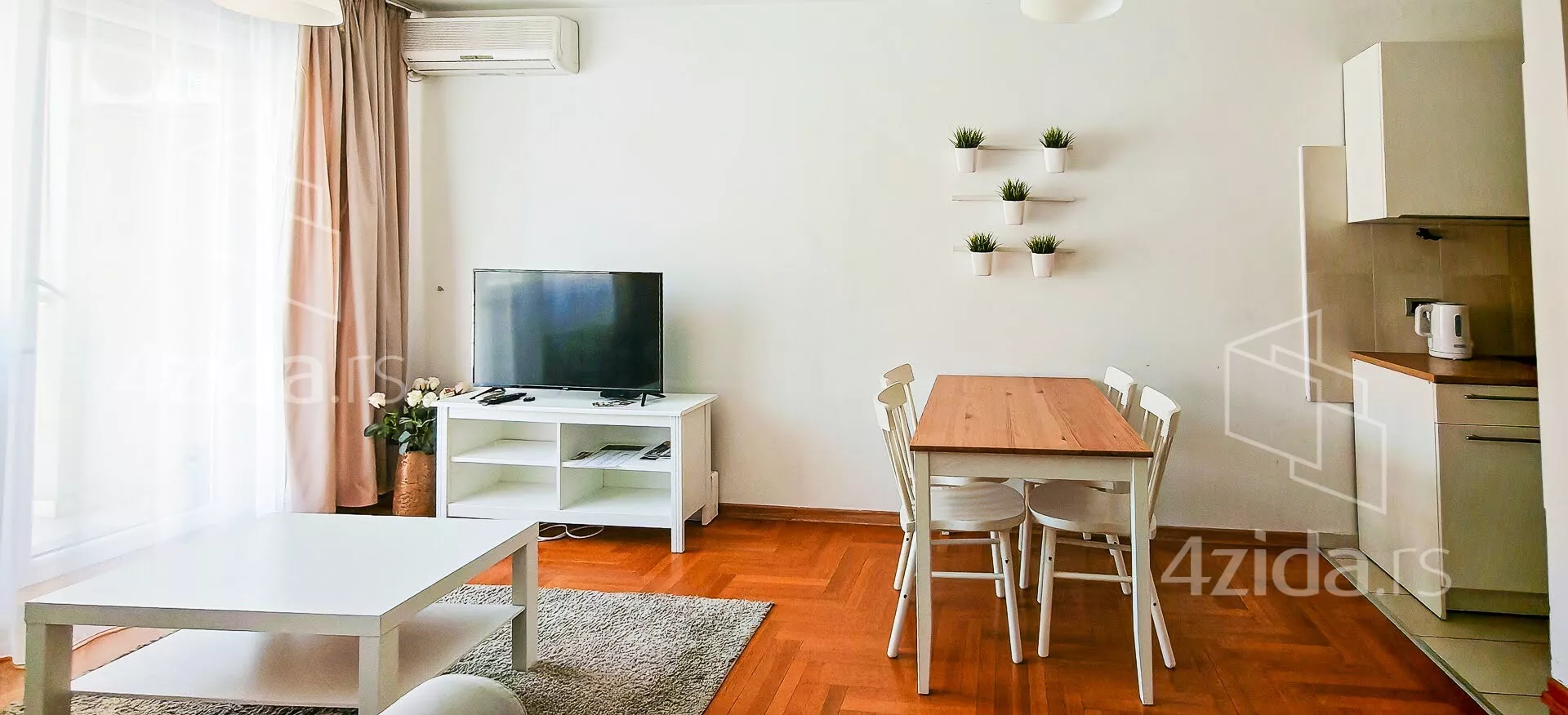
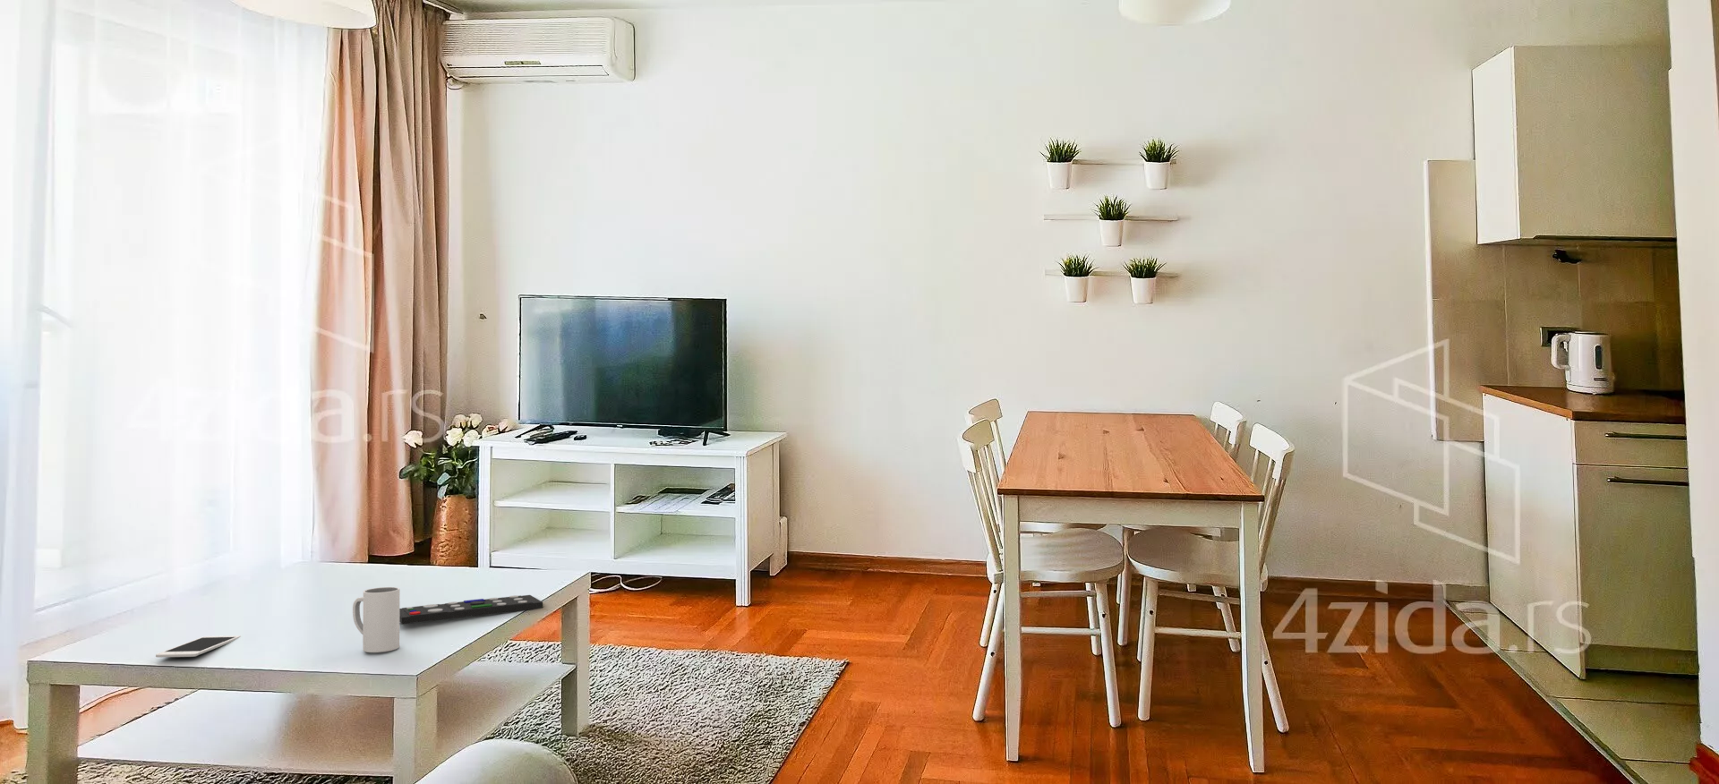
+ remote control [399,594,544,625]
+ mug [352,587,400,654]
+ cell phone [155,635,241,658]
